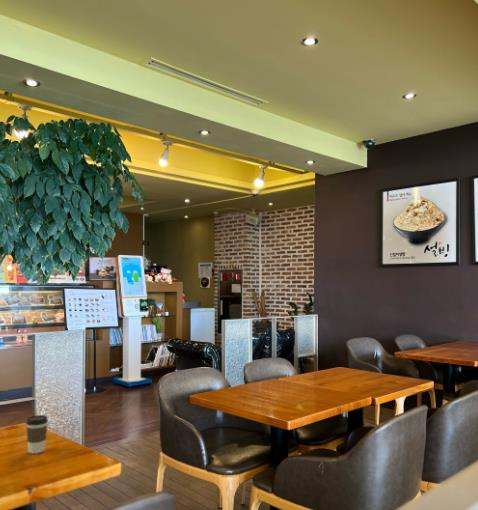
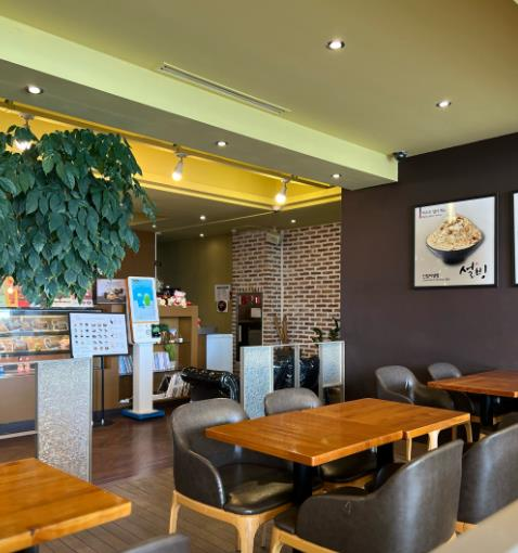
- coffee cup [25,414,49,455]
